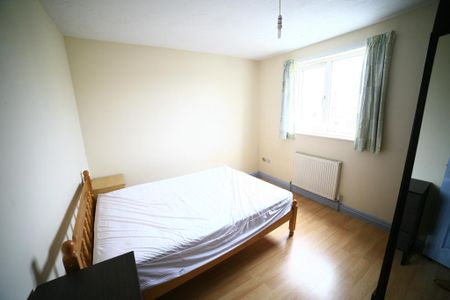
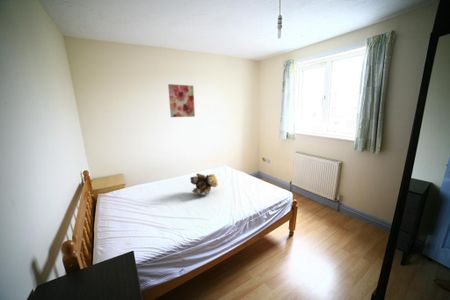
+ teddy bear [189,172,219,197]
+ wall art [167,83,196,118]
